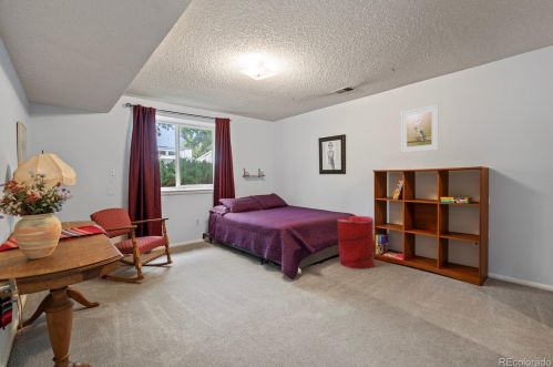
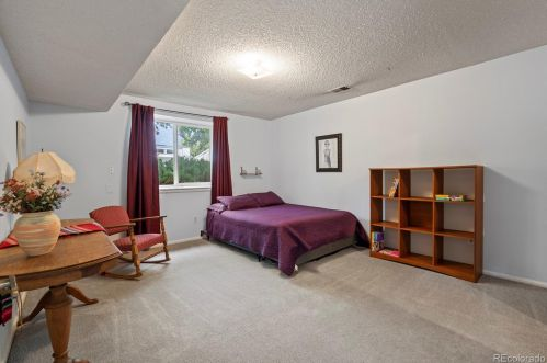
- laundry hamper [336,215,377,271]
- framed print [400,103,440,154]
